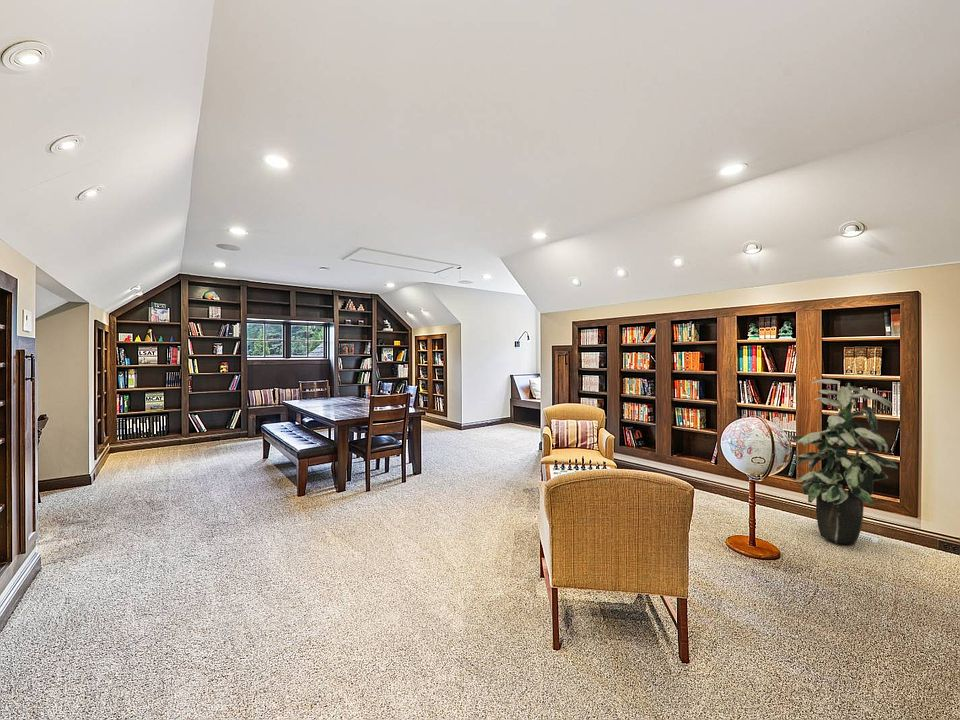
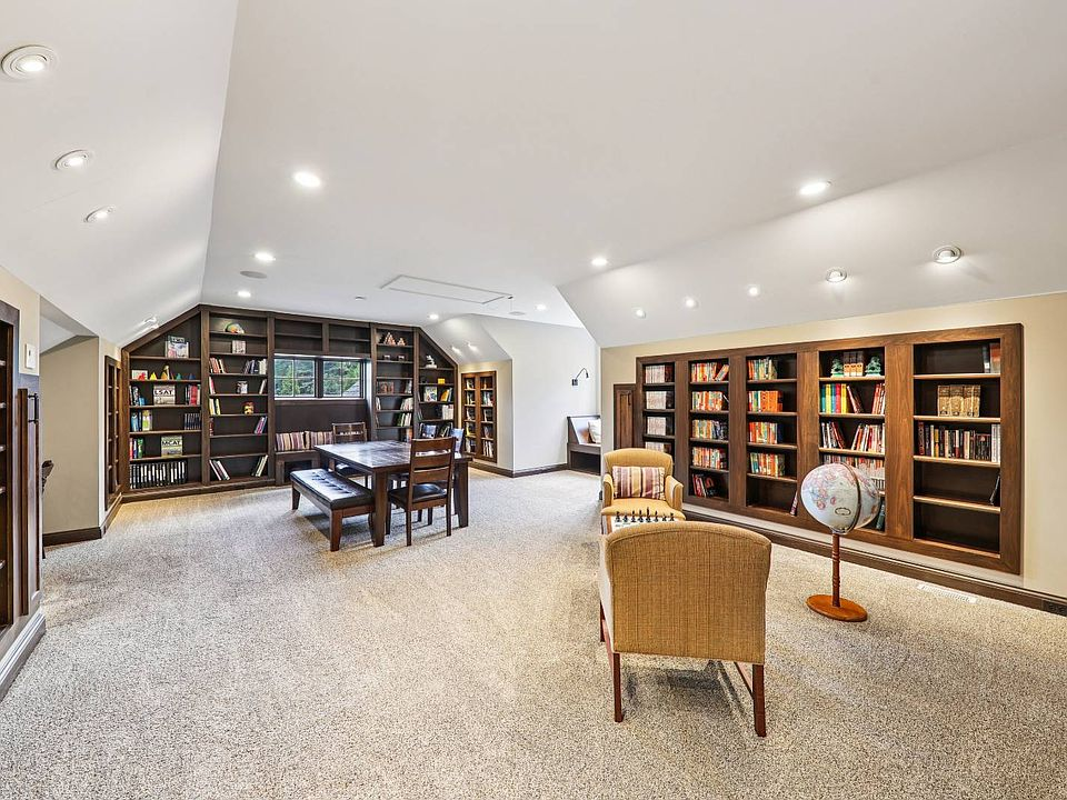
- indoor plant [788,378,900,546]
